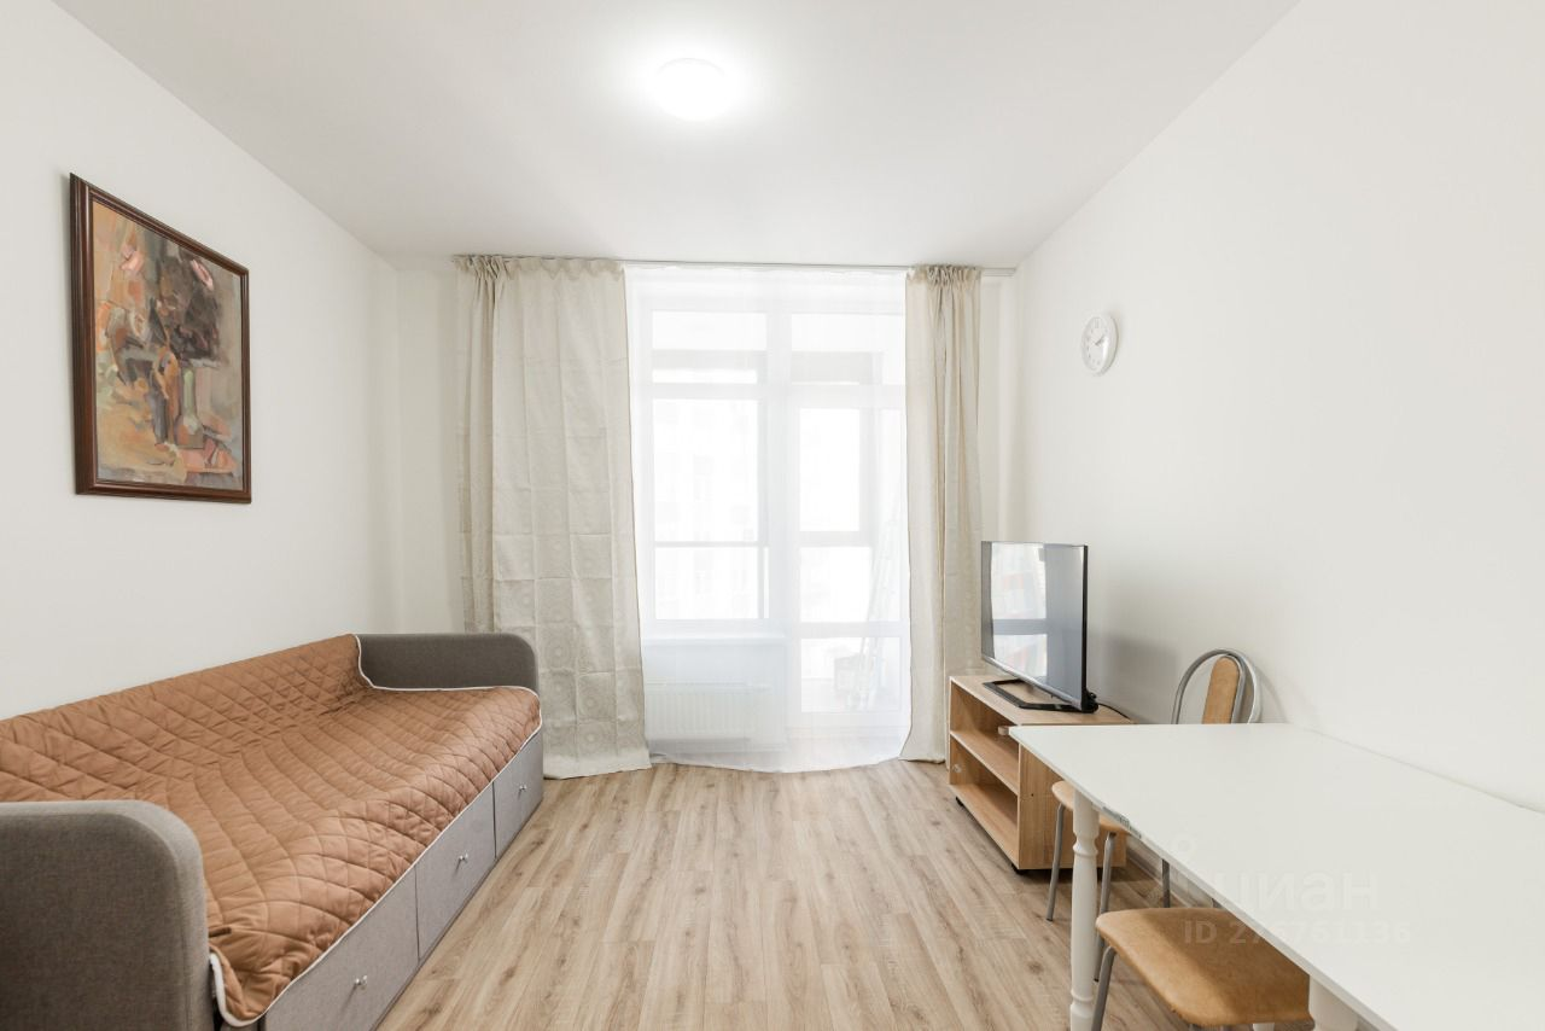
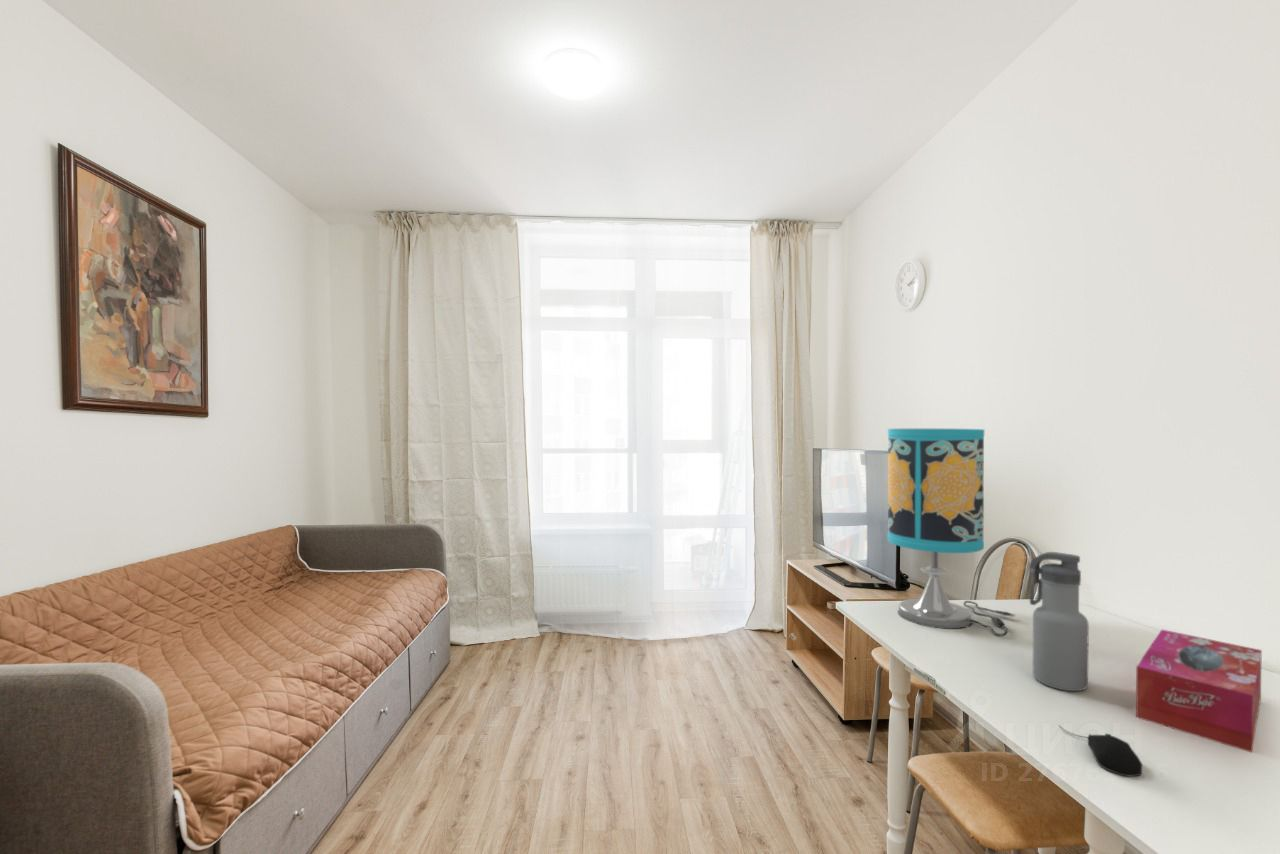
+ computer mouse [1058,724,1143,777]
+ tissue box [1135,629,1263,753]
+ water bottle [1028,551,1090,692]
+ table lamp [887,428,1016,637]
